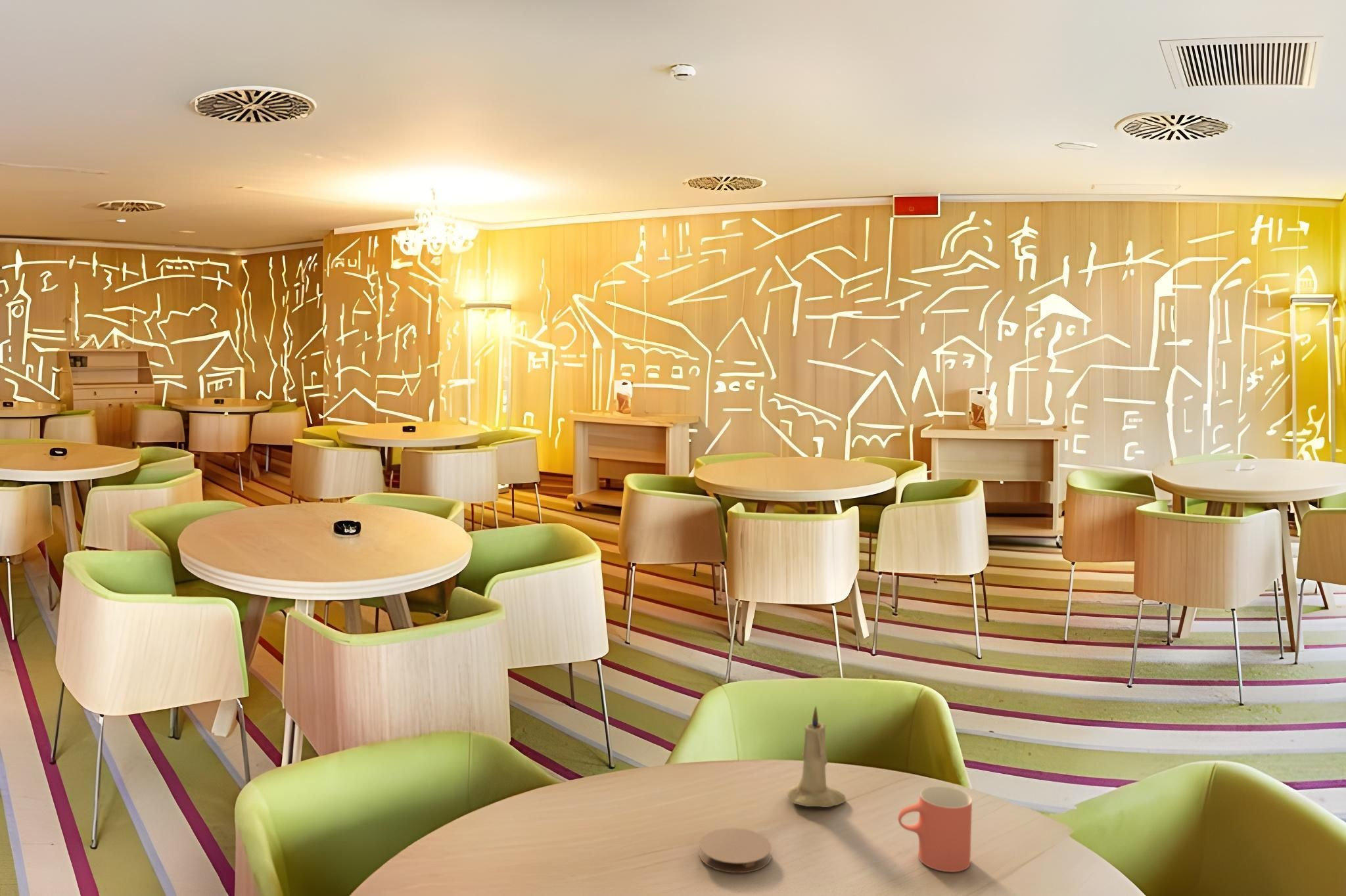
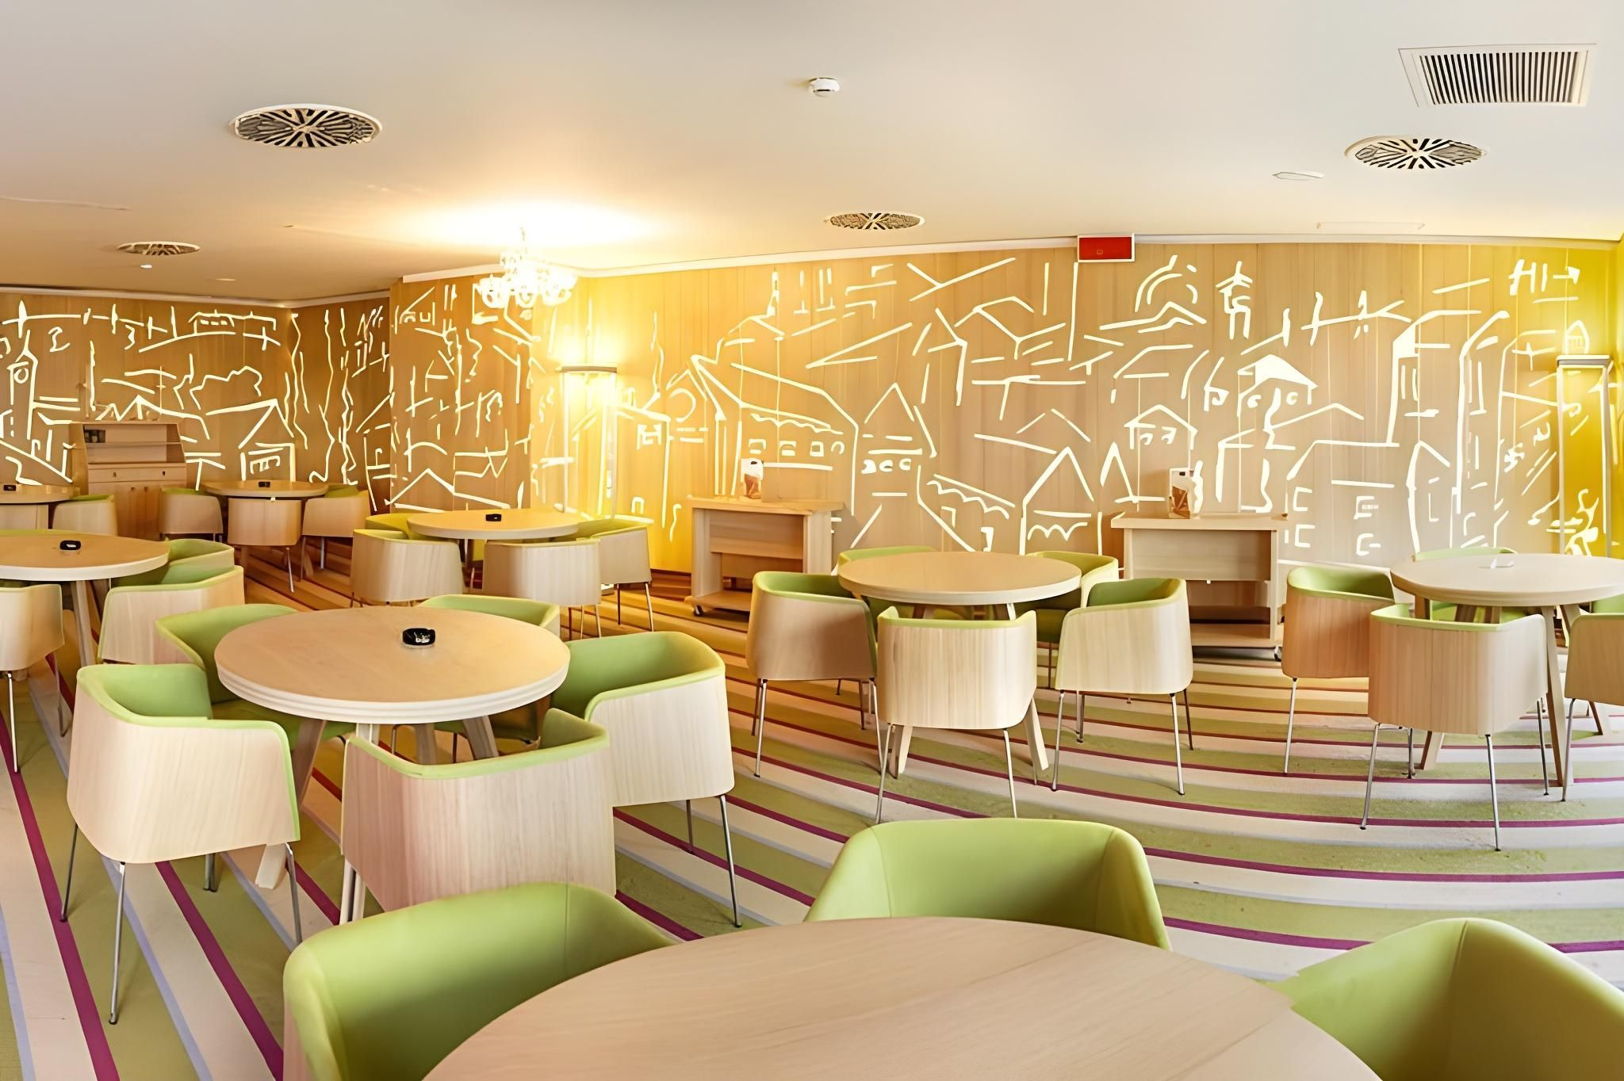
- cup [897,786,973,872]
- coaster [699,828,772,874]
- candle [786,706,847,808]
